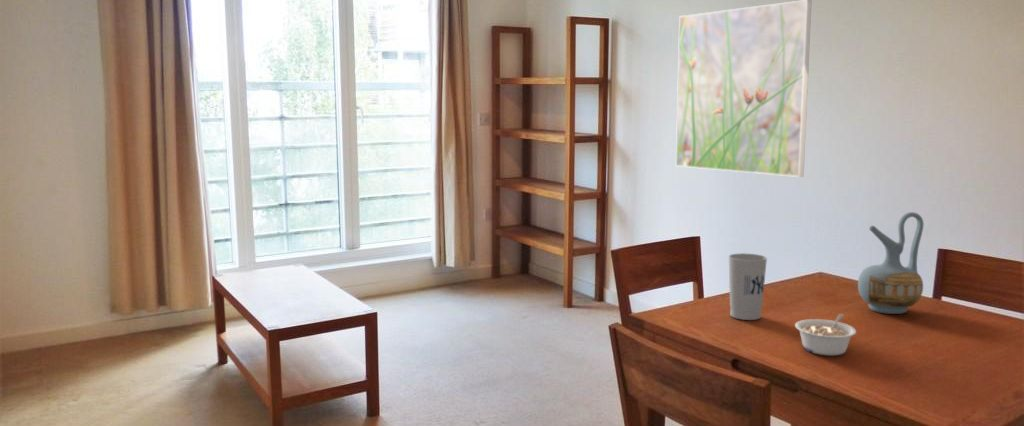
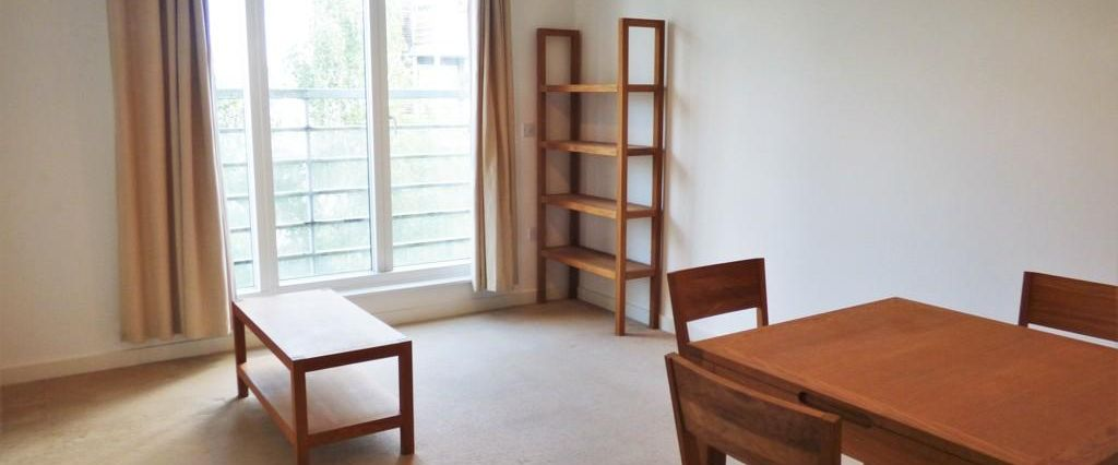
- legume [794,313,857,357]
- cup [728,252,768,321]
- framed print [675,0,813,178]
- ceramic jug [857,211,925,315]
